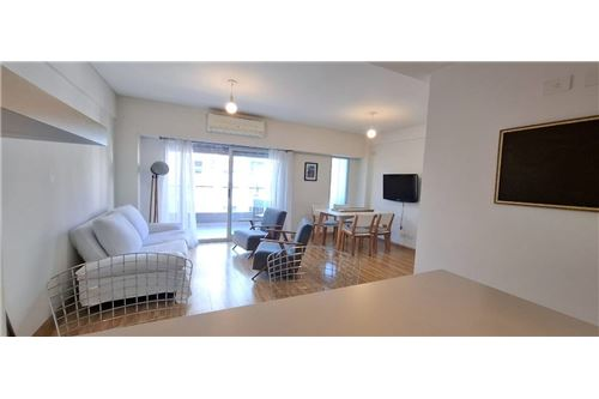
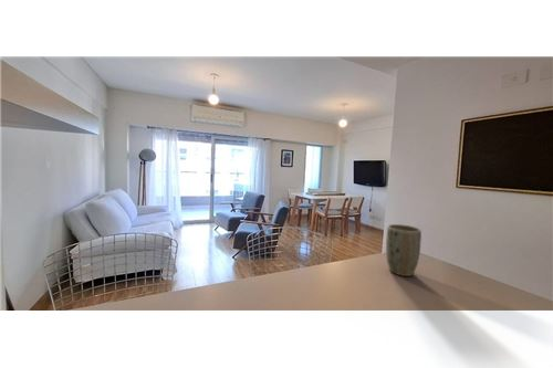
+ plant pot [385,223,422,277]
